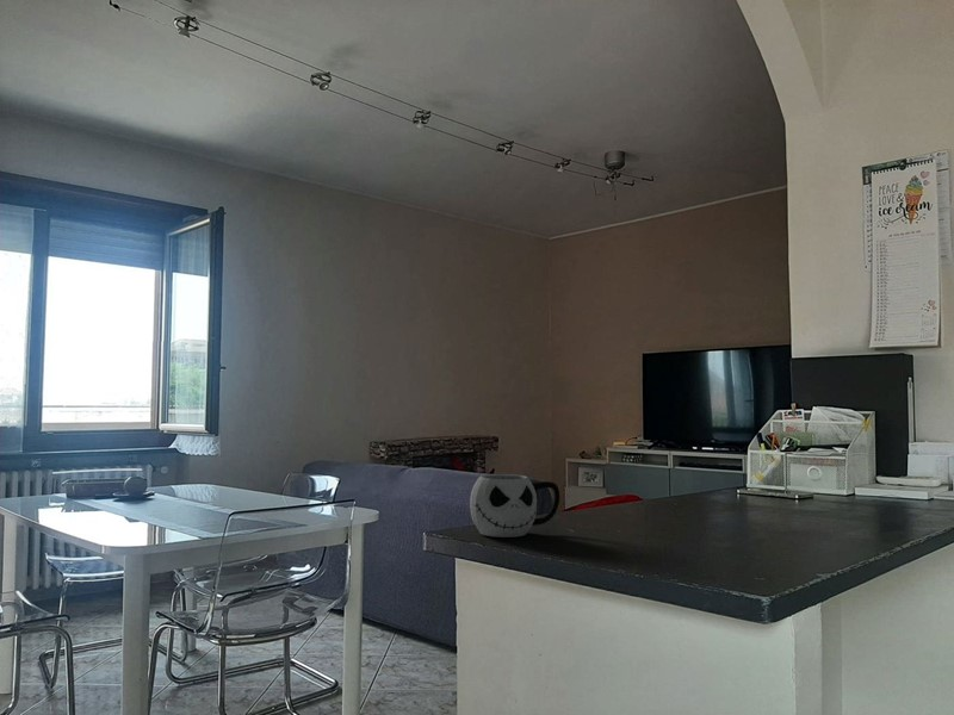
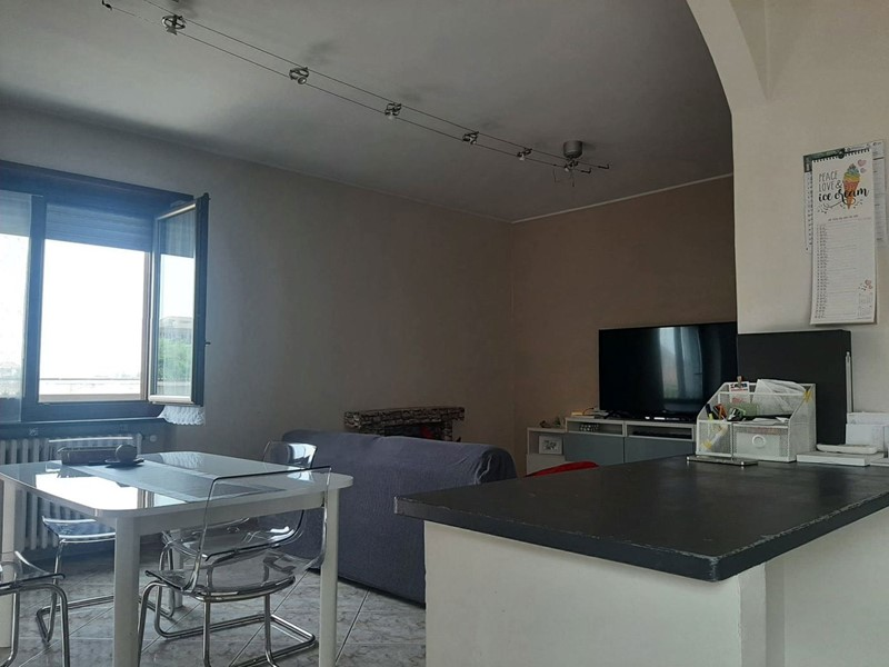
- mug [469,473,560,539]
